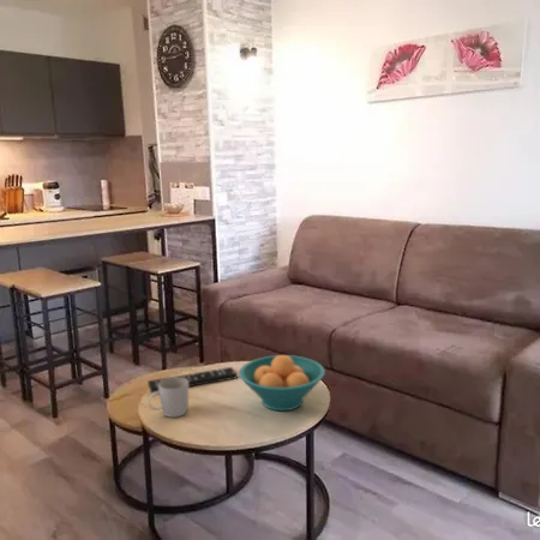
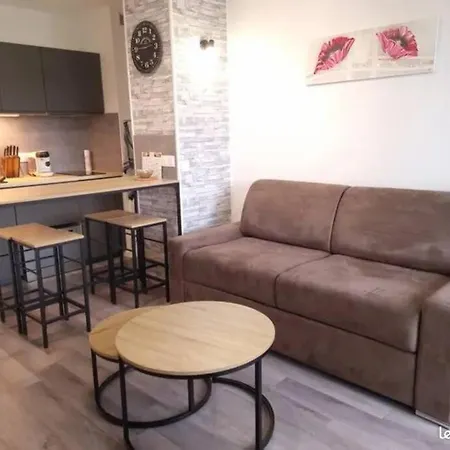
- remote control [146,366,239,394]
- mug [148,376,190,419]
- fruit bowl [238,354,326,412]
